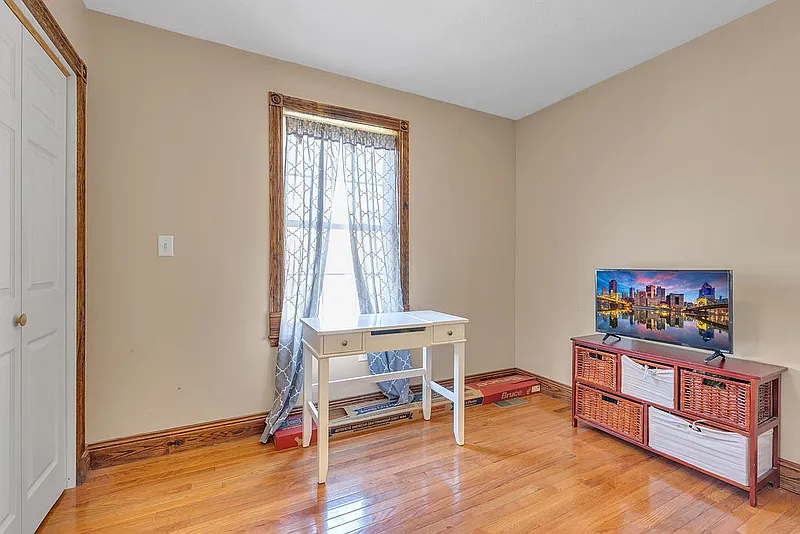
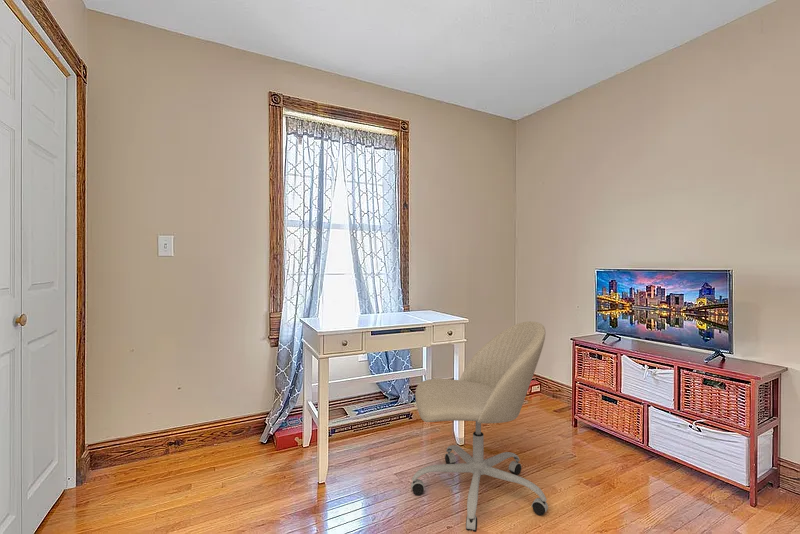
+ office chair [410,320,549,533]
